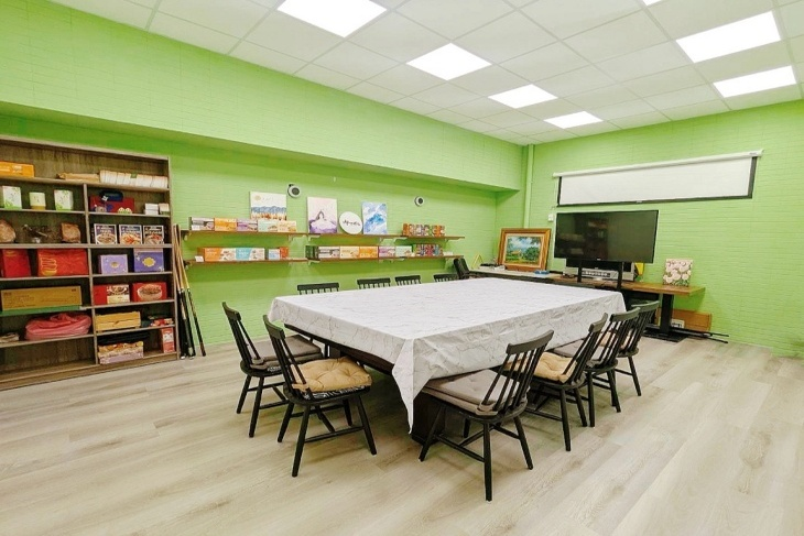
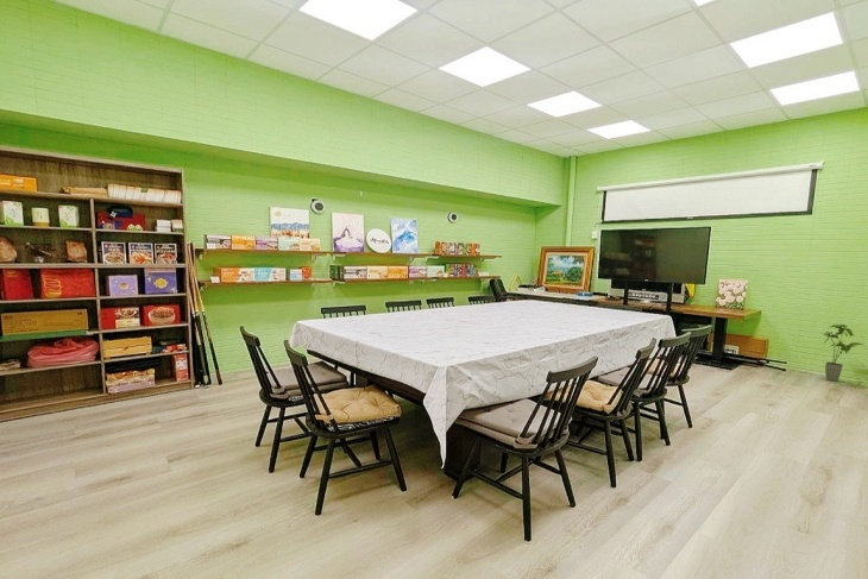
+ house plant [822,323,866,383]
